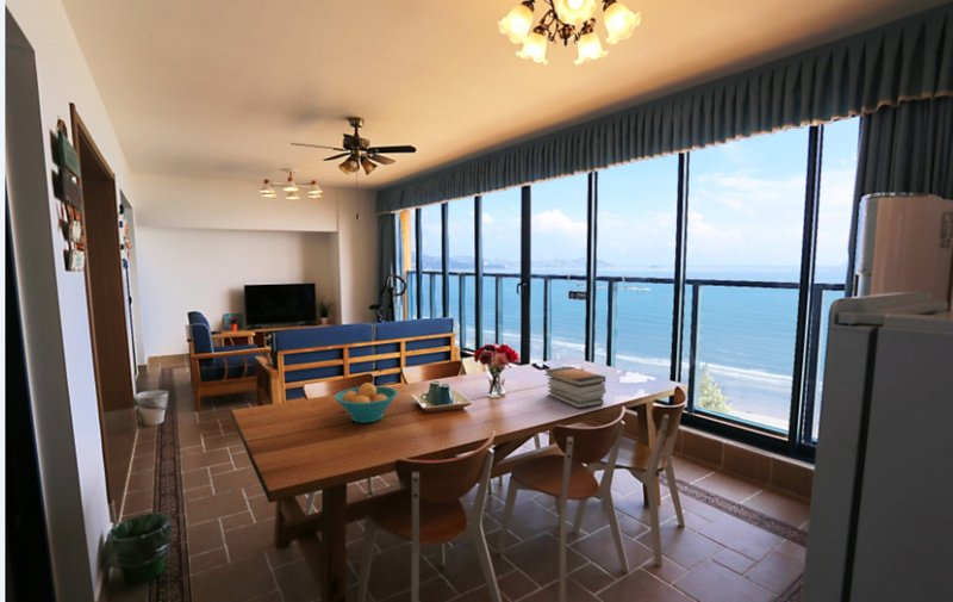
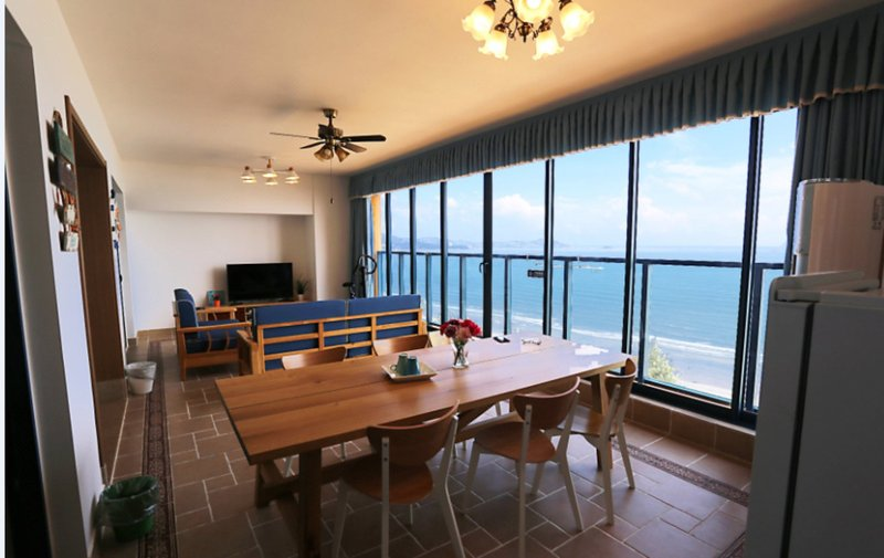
- fruit bowl [334,381,399,424]
- book stack [543,365,606,409]
